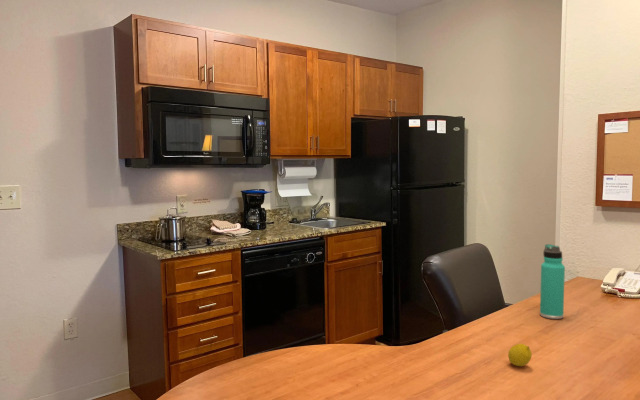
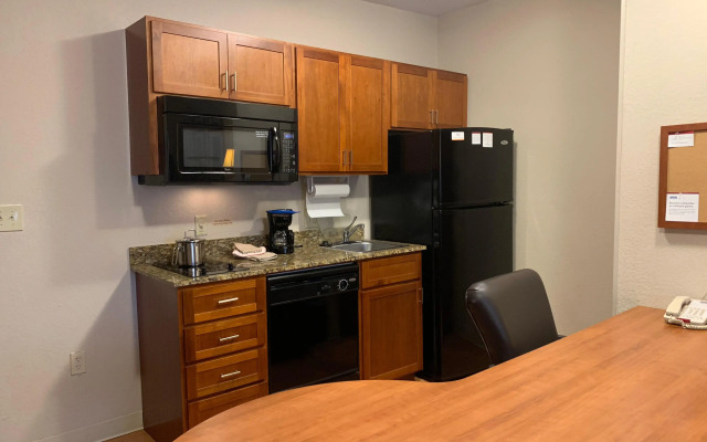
- fruit [507,343,533,367]
- thermos bottle [539,243,566,320]
